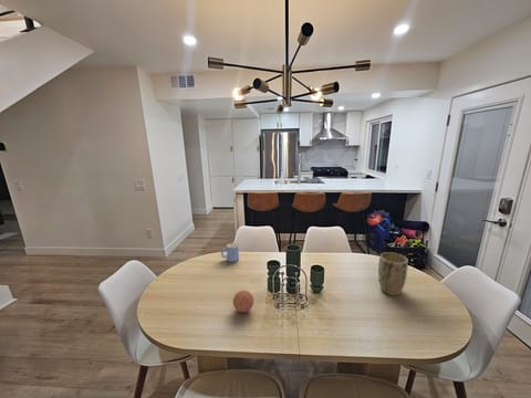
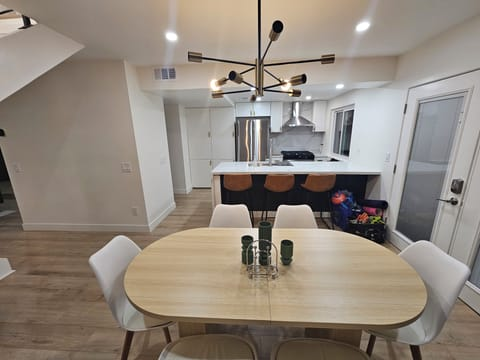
- plant pot [377,251,409,296]
- mug [220,242,240,263]
- decorative ball [232,289,254,314]
